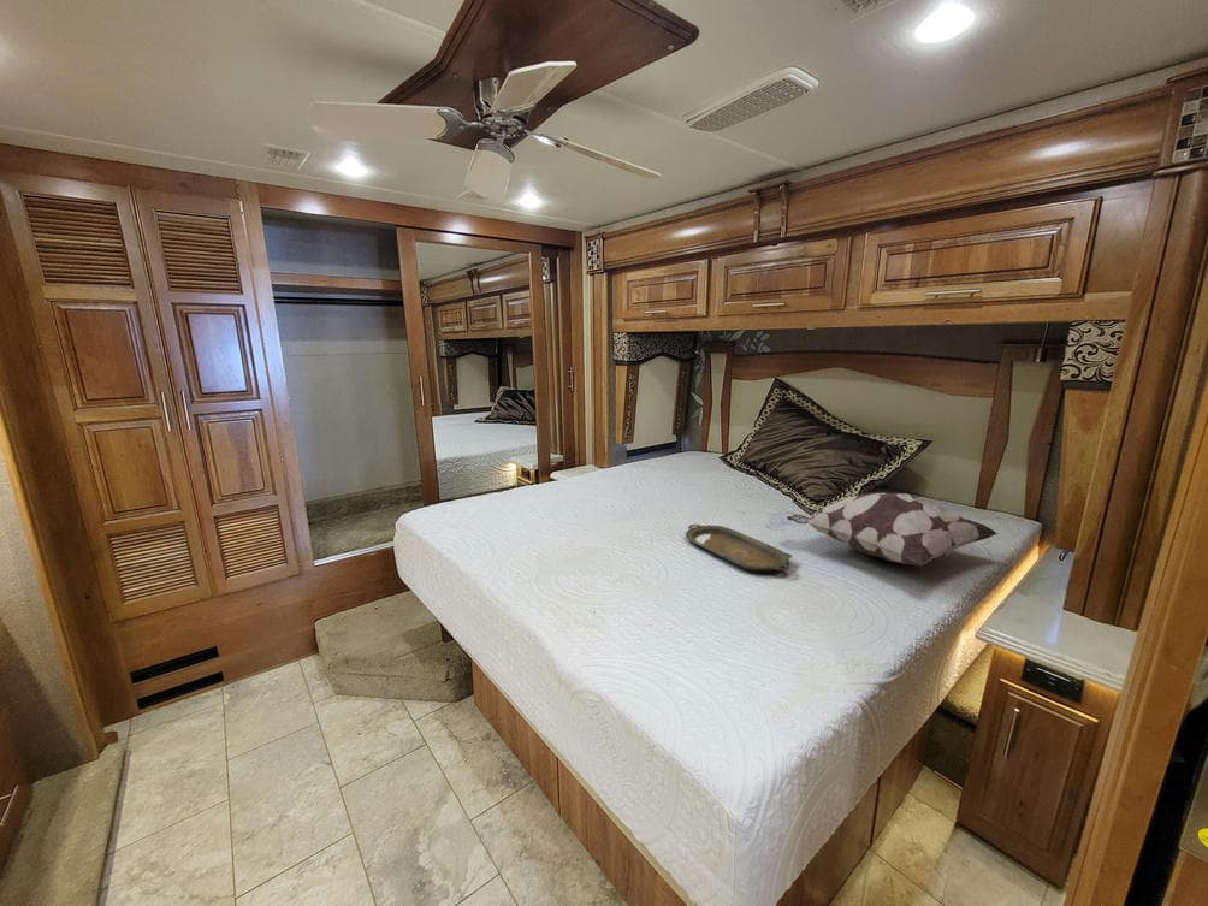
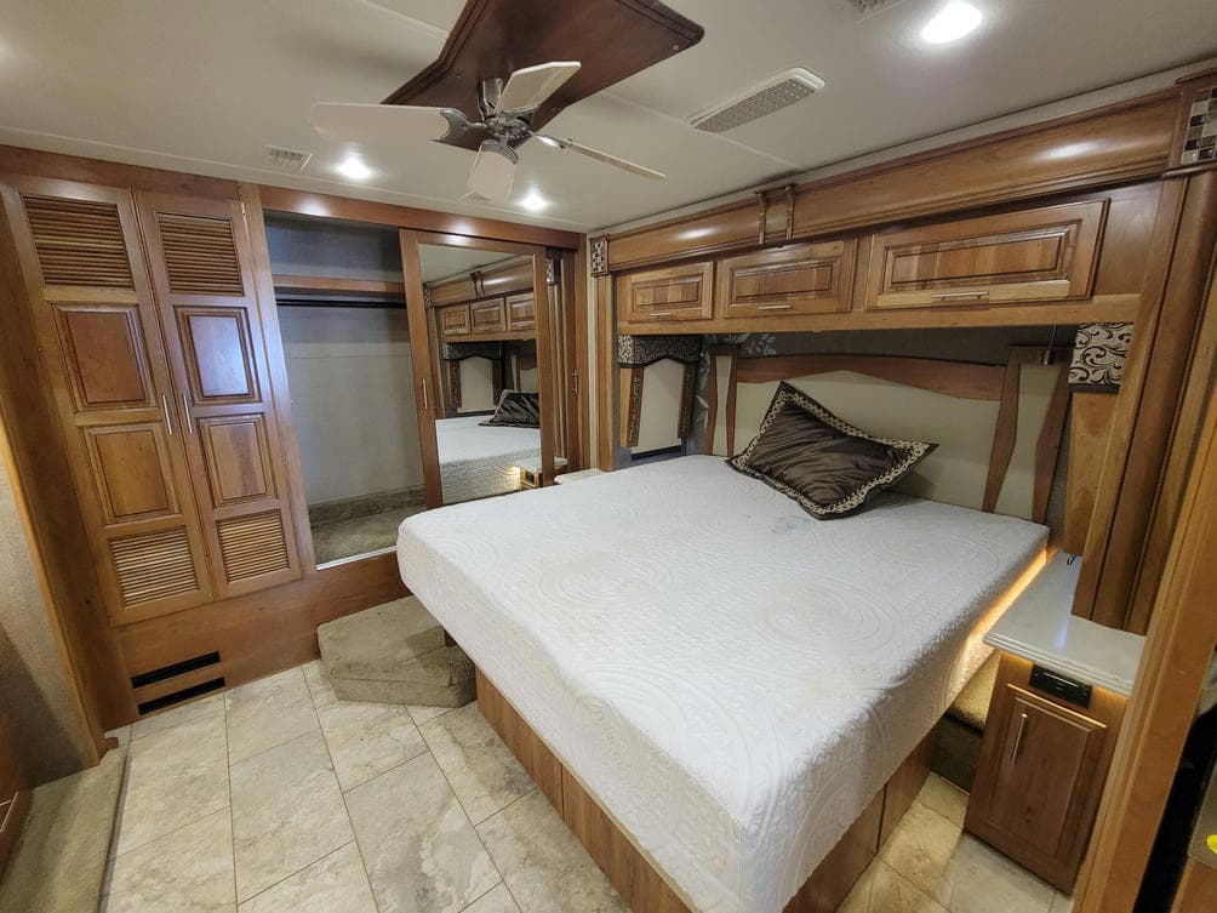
- serving tray [685,523,793,573]
- decorative pillow [786,491,1000,568]
